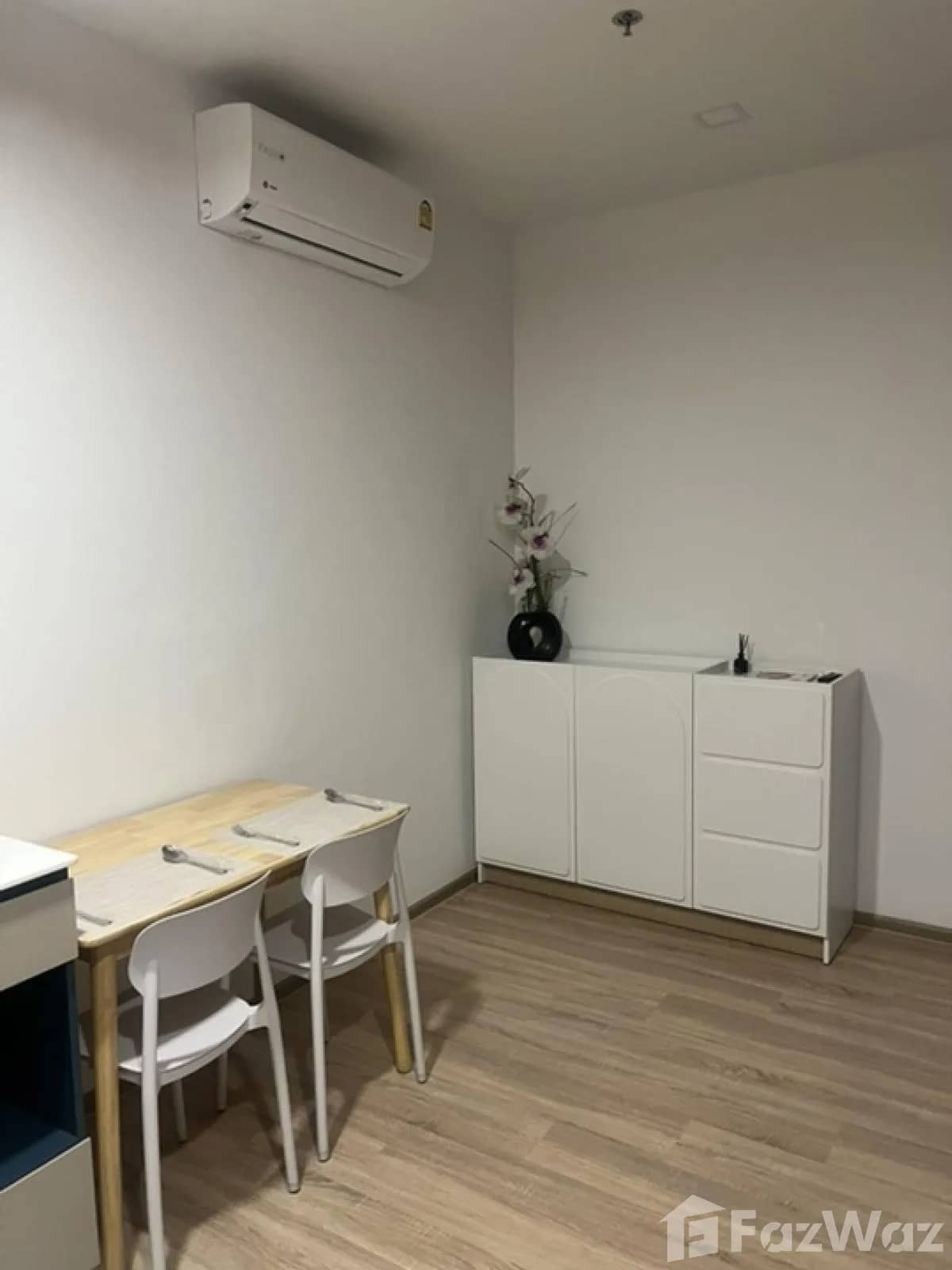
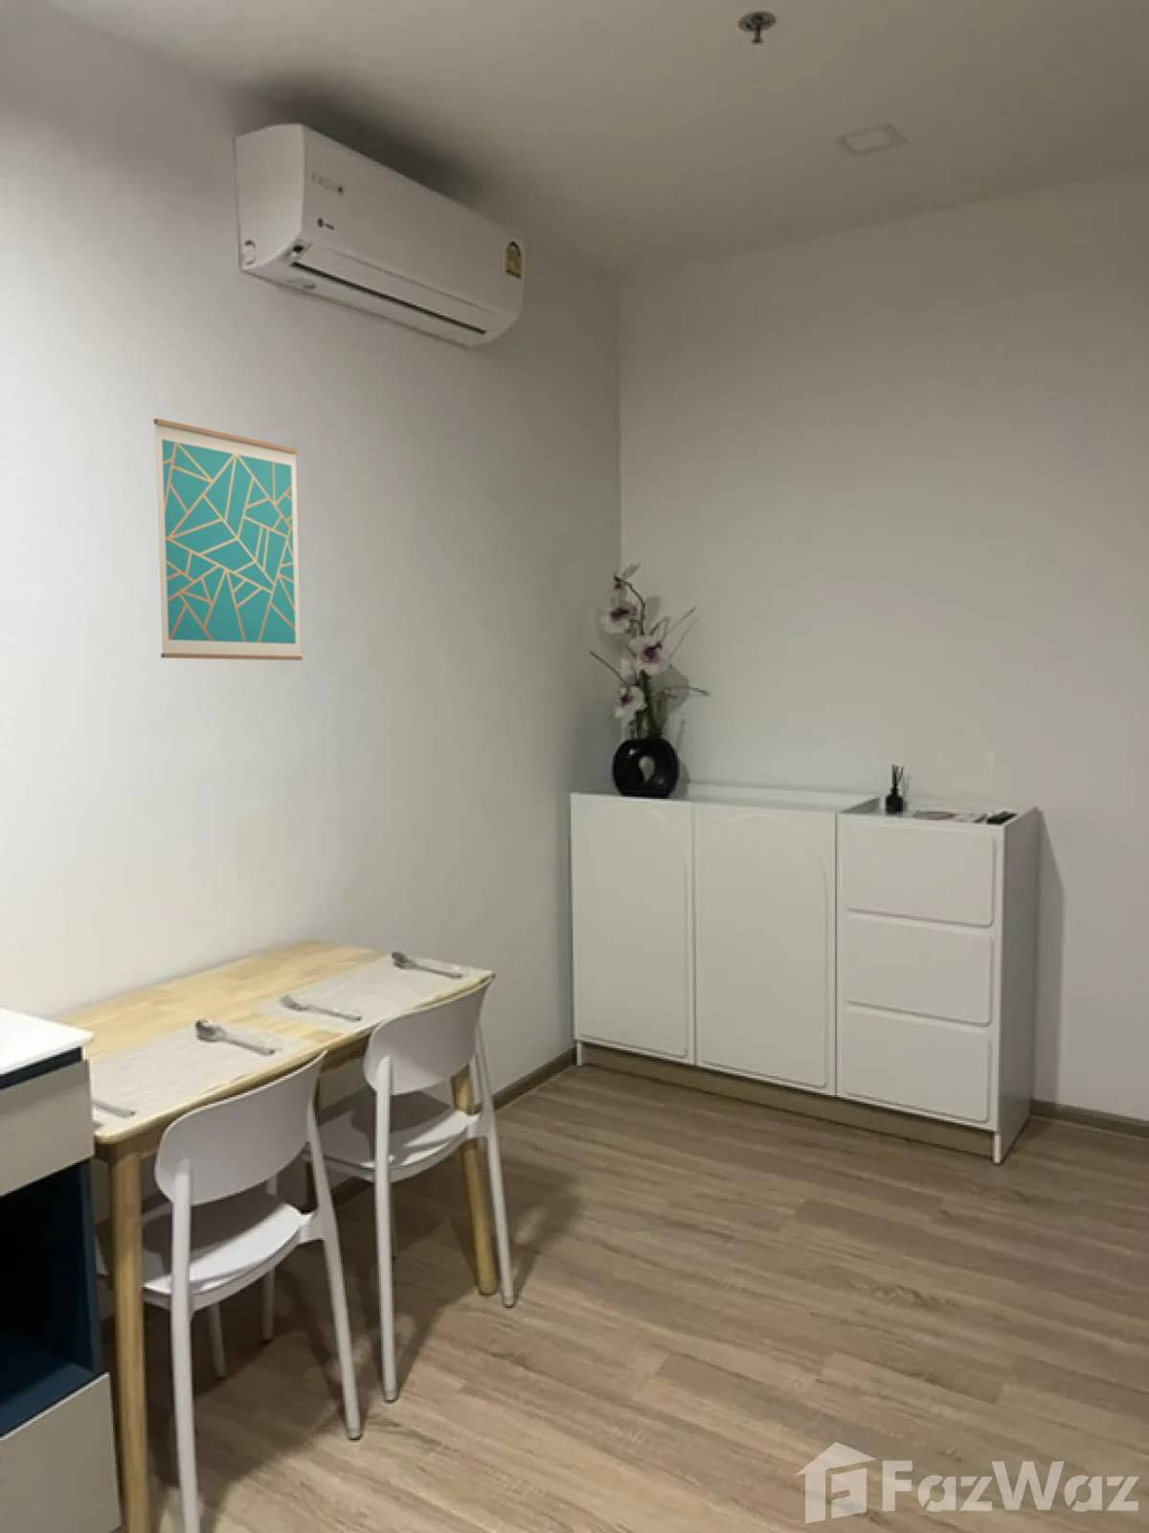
+ wall art [152,418,303,661]
